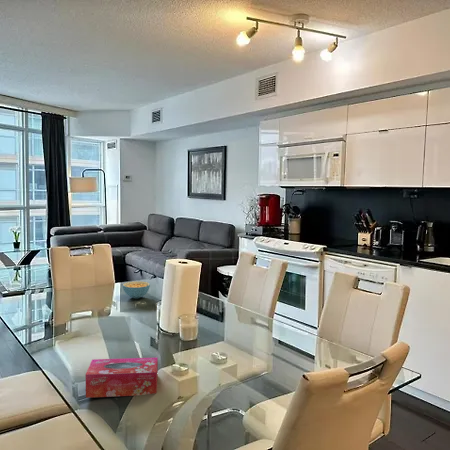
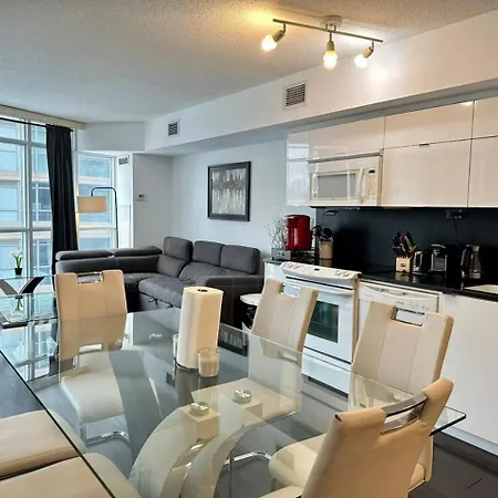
- tissue box [85,357,159,399]
- cereal bowl [122,280,151,299]
